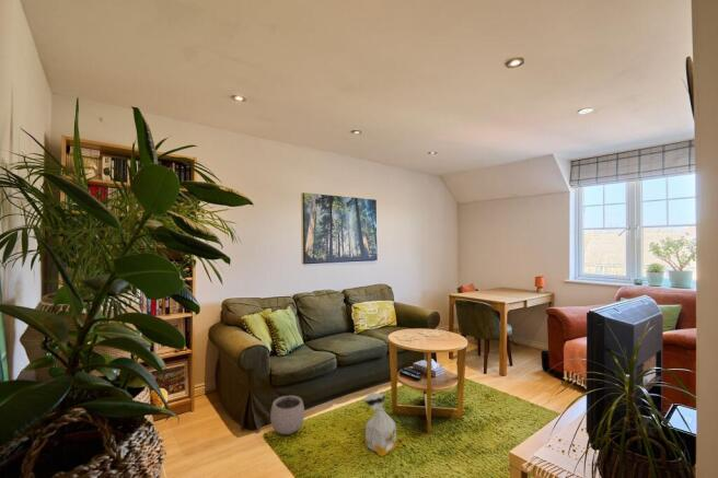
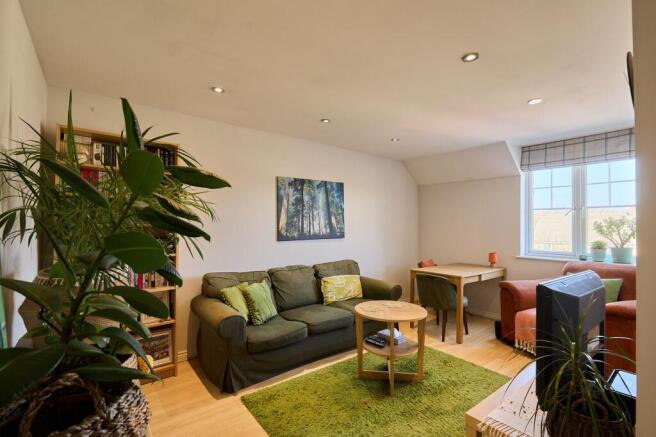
- plant pot [269,387,305,435]
- bag [363,389,398,457]
